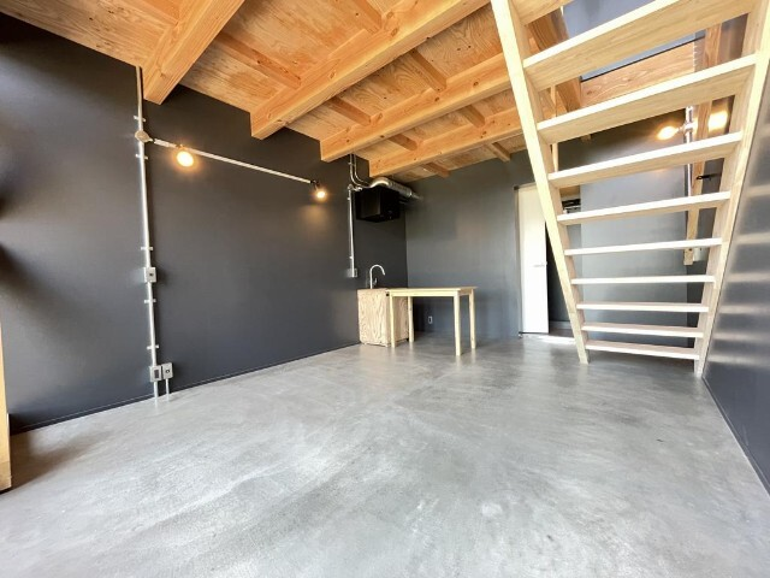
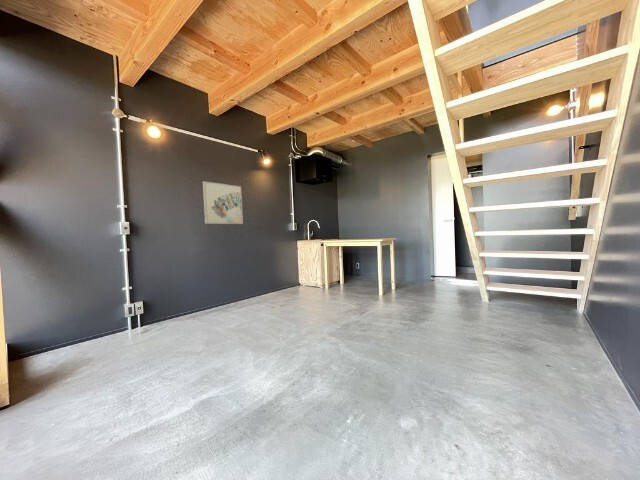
+ wall art [202,180,244,225]
